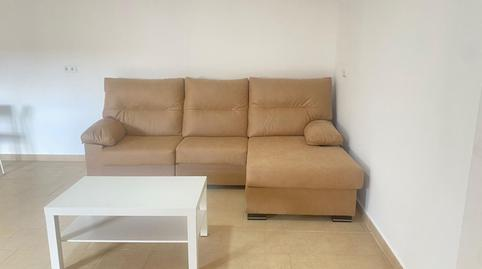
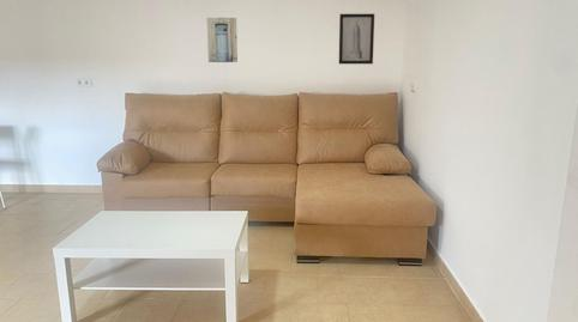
+ wall art [338,13,375,65]
+ wall art [206,17,239,63]
